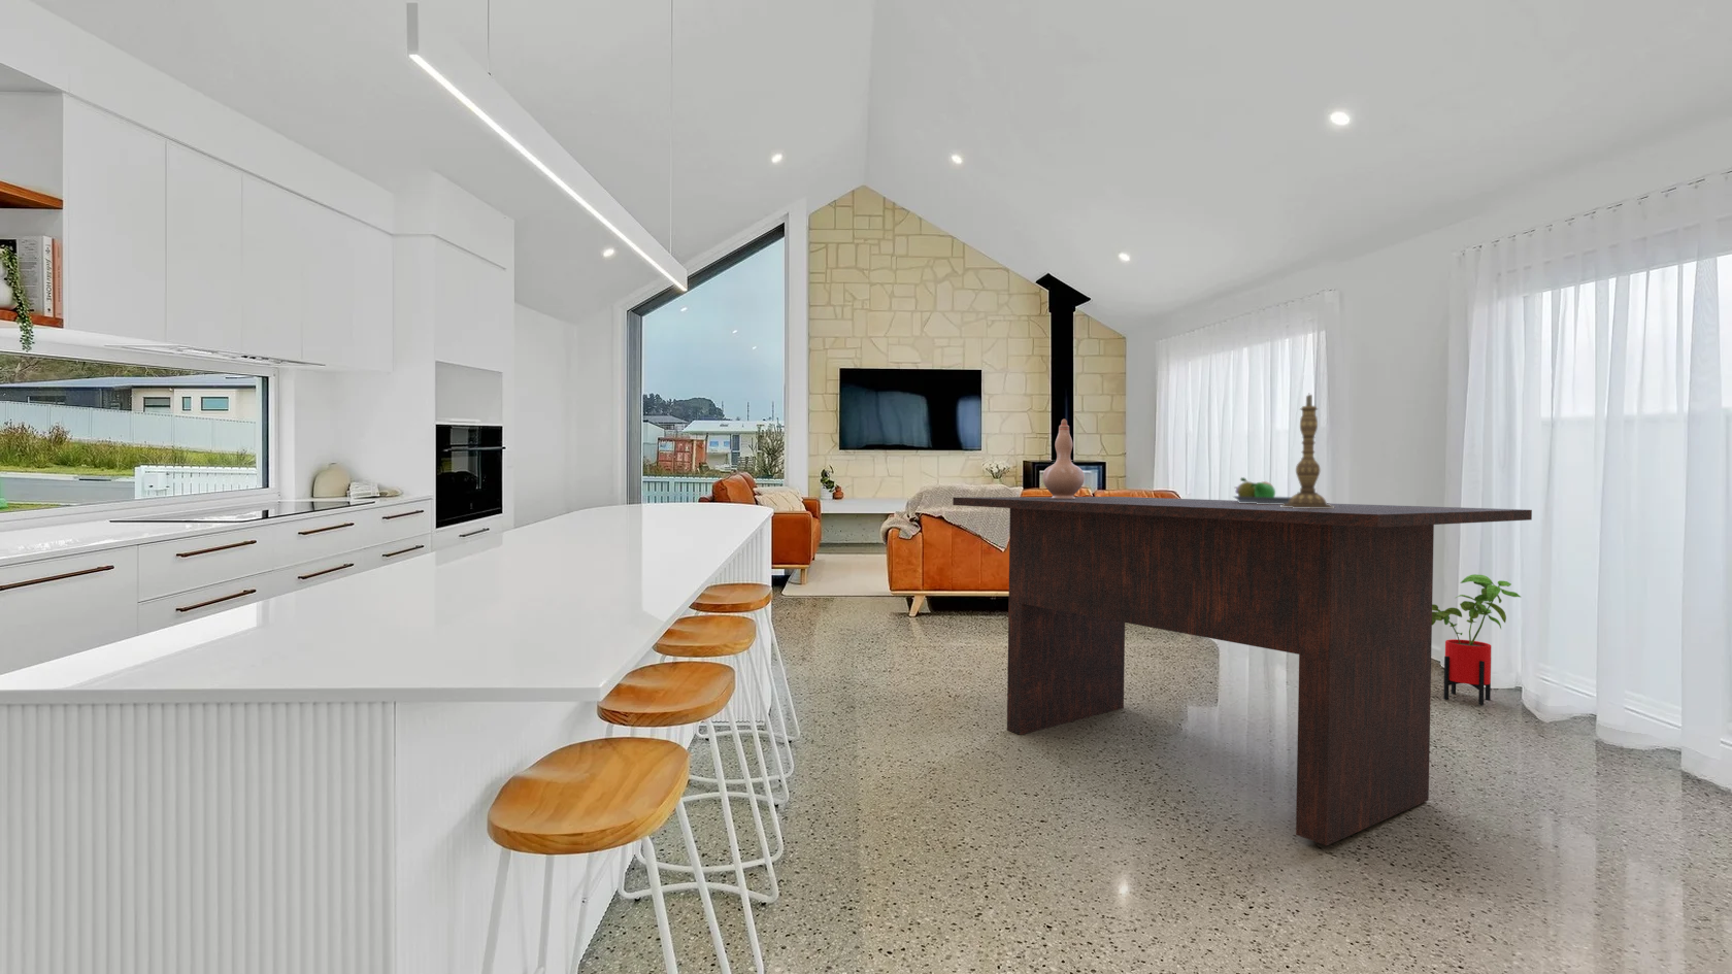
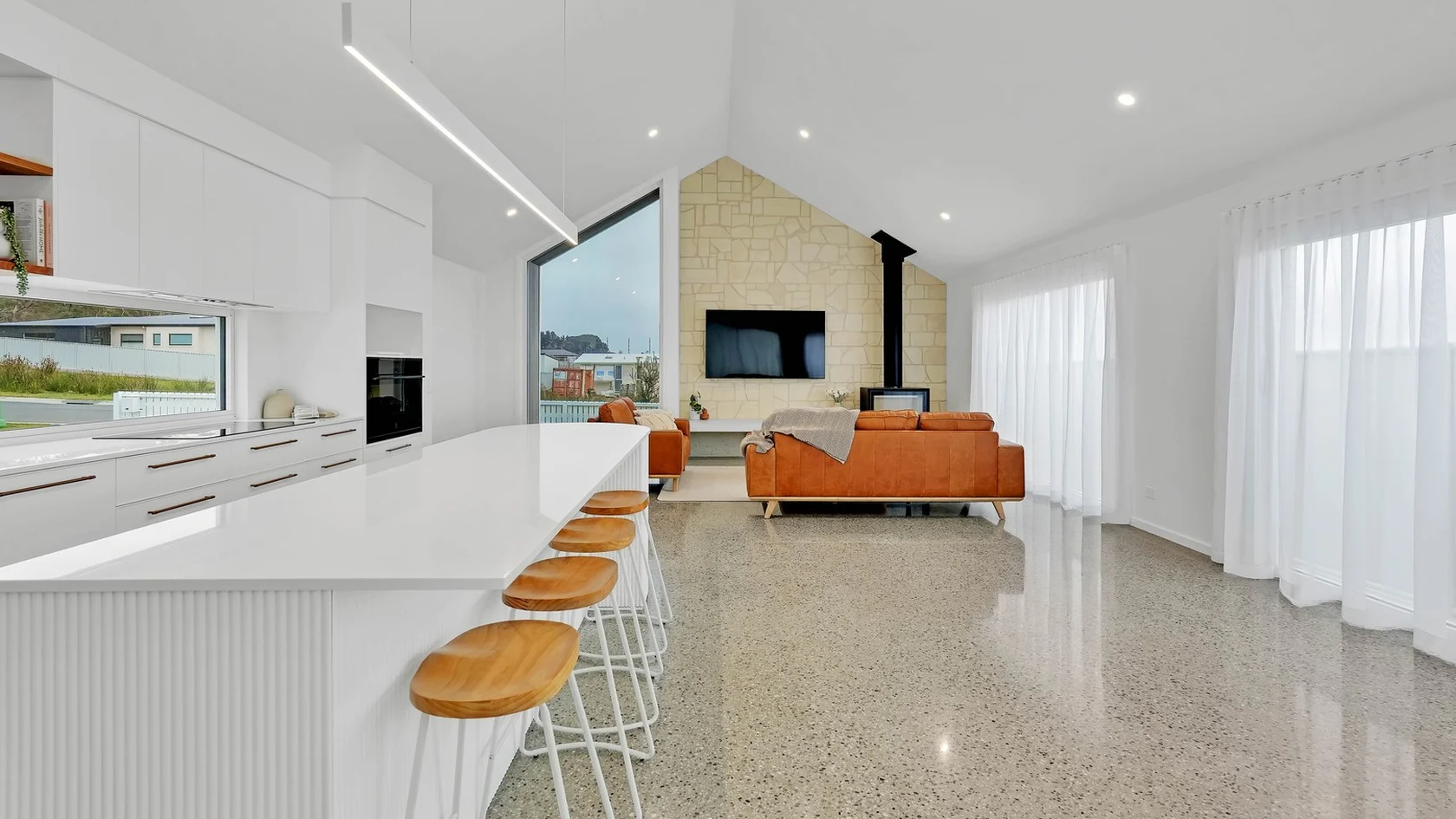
- house plant [1432,573,1521,706]
- candlestick [1280,394,1333,508]
- dining table [952,496,1533,847]
- vase [1041,419,1086,498]
- fruit bowl [1232,476,1292,504]
